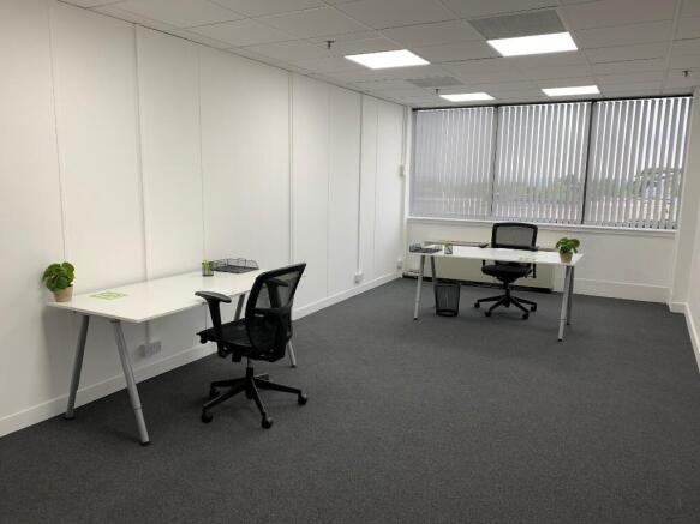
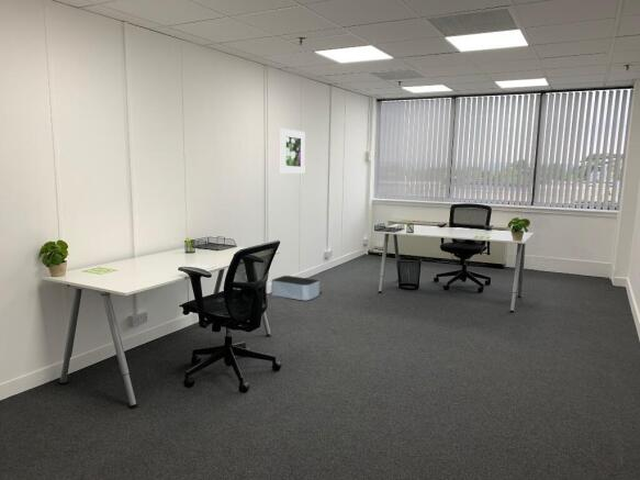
+ storage bin [270,275,321,301]
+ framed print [280,127,306,175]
